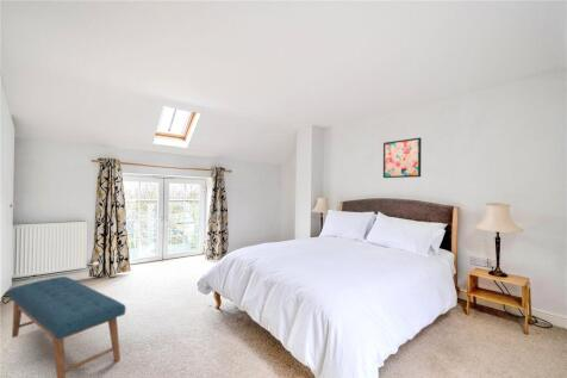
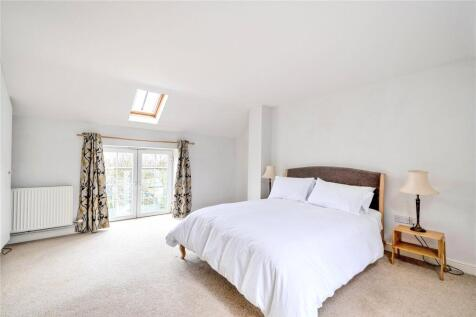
- bench [7,275,126,378]
- wall art [382,137,423,179]
